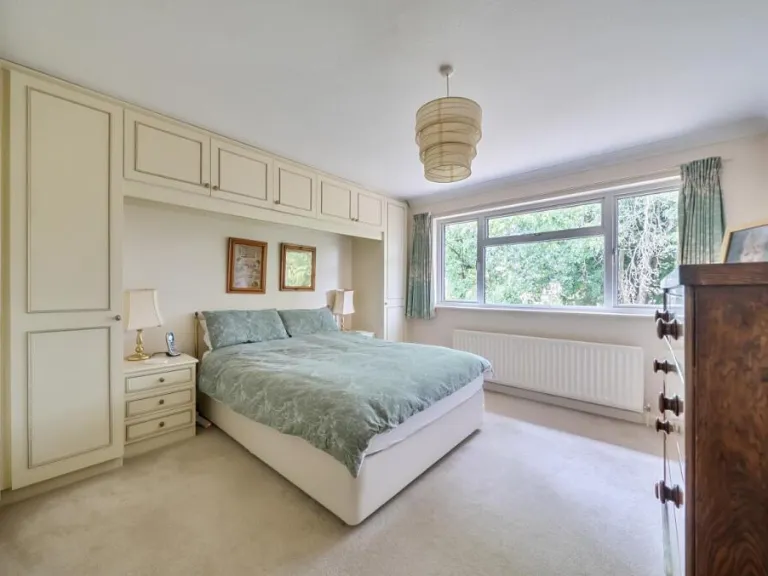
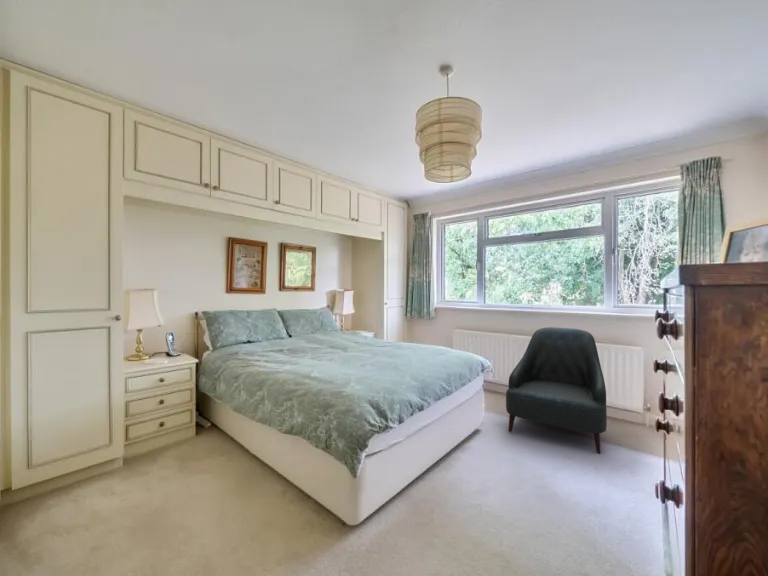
+ armchair [505,326,608,455]
